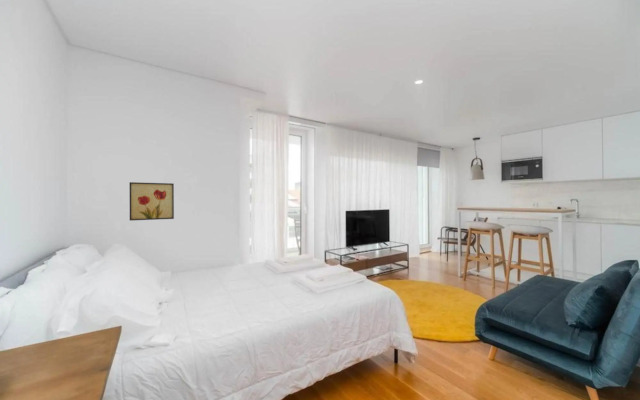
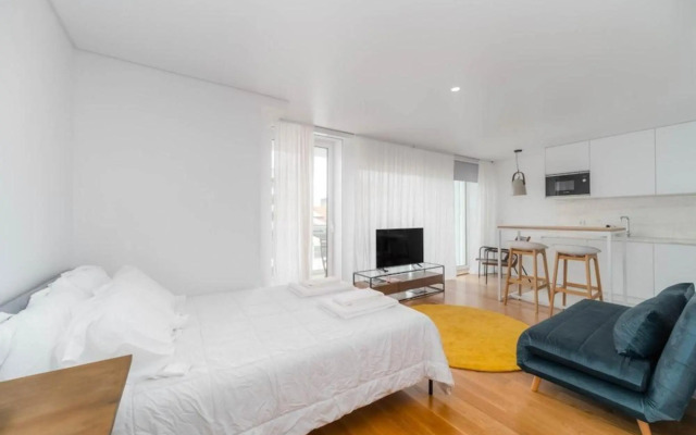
- wall art [129,181,175,221]
